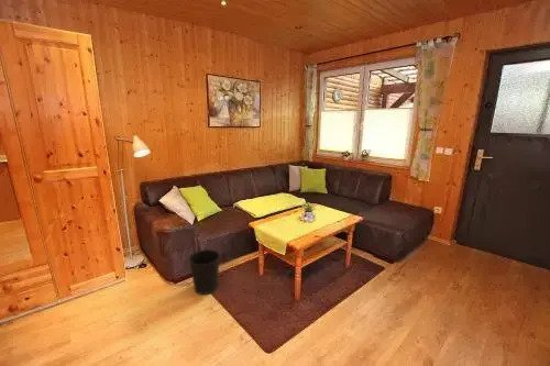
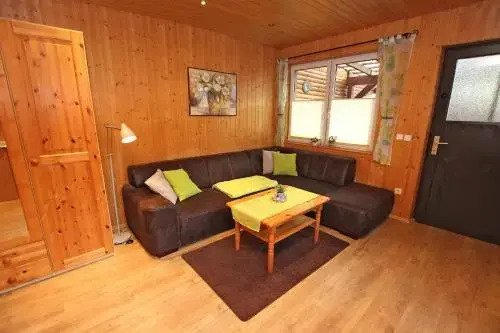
- wastebasket [188,248,221,296]
